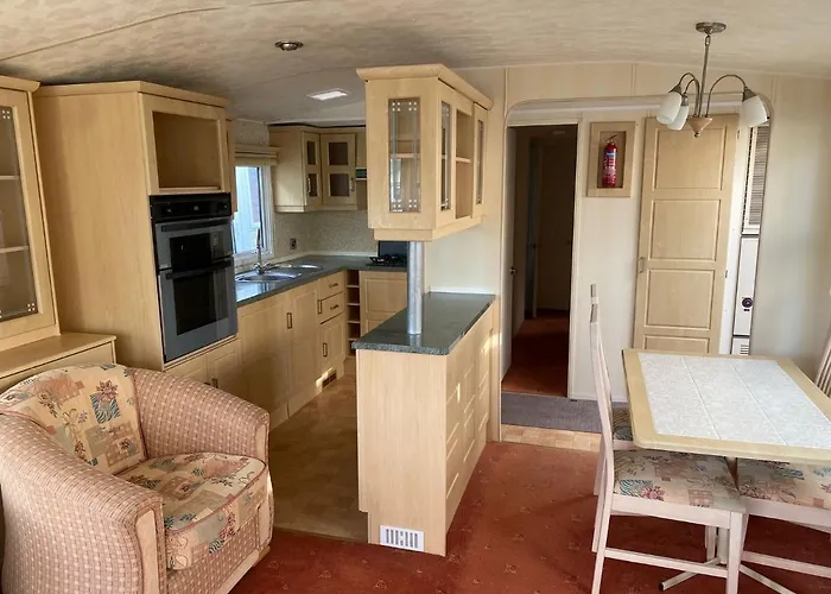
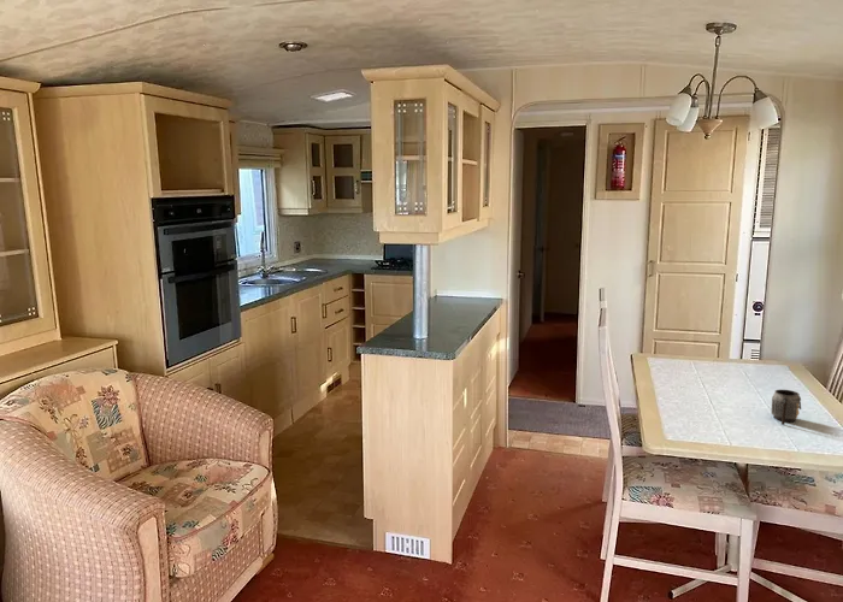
+ mug [770,389,802,426]
